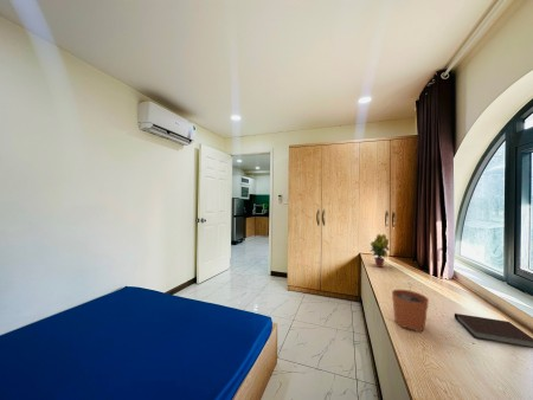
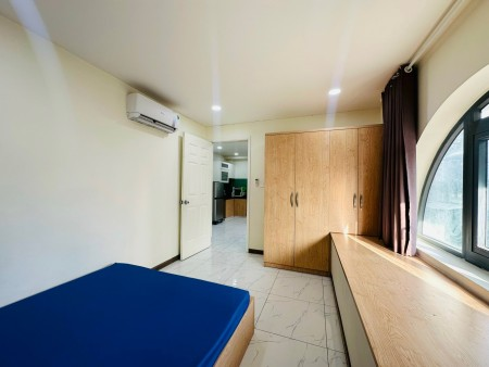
- notebook [454,312,533,349]
- potted plant [368,233,391,269]
- plant pot [391,282,430,333]
